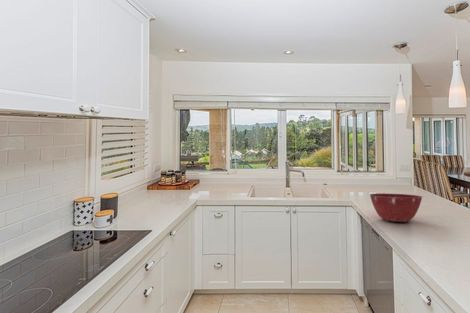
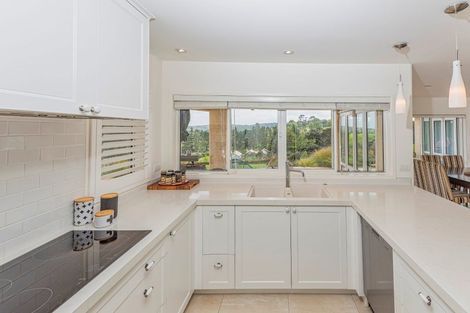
- mixing bowl [369,193,424,223]
